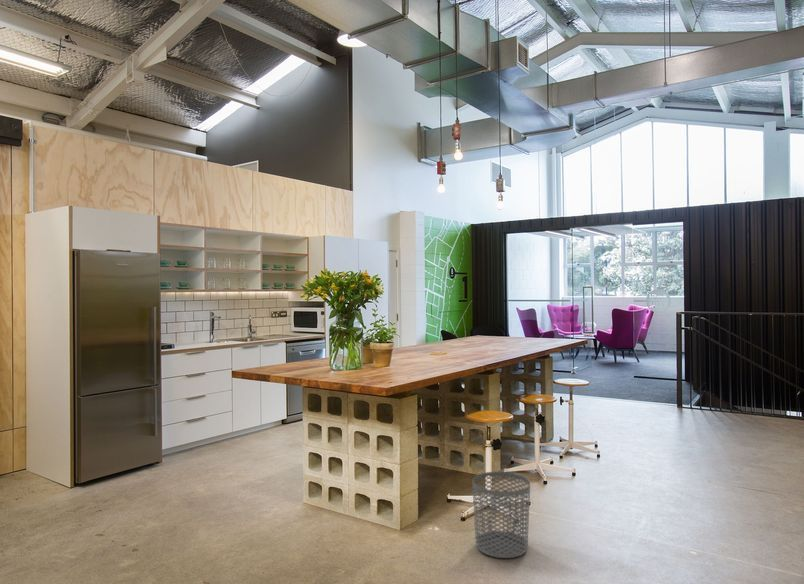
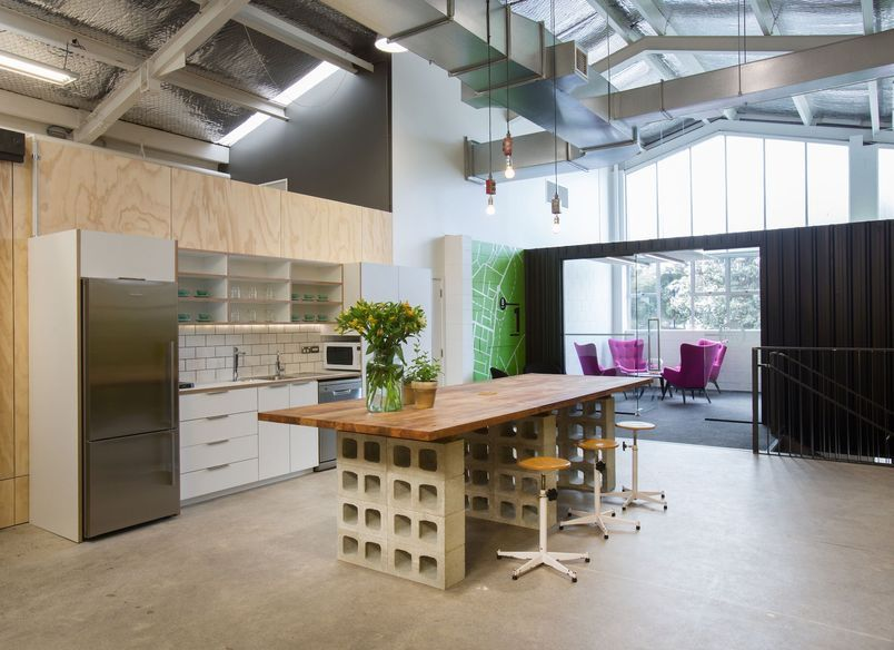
- waste bin [472,471,531,559]
